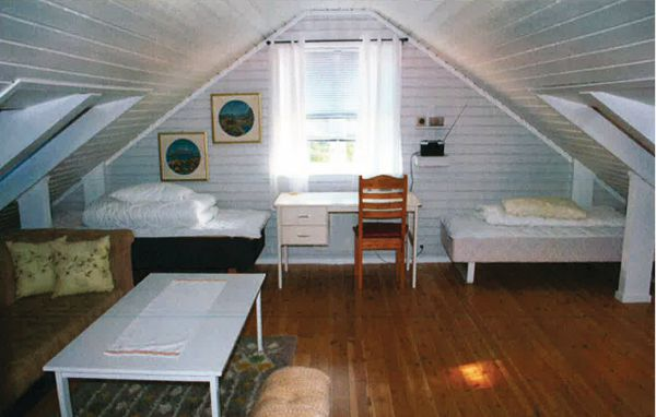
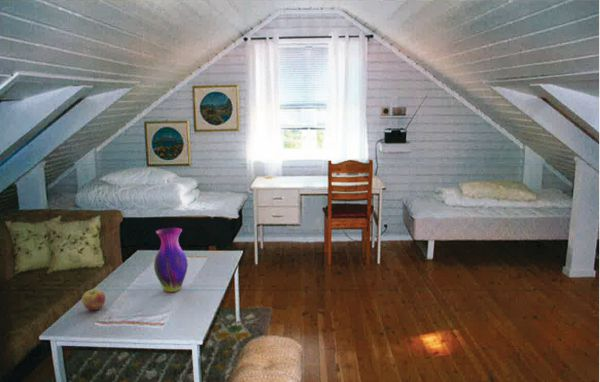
+ apple [81,288,106,311]
+ vase [153,227,189,293]
